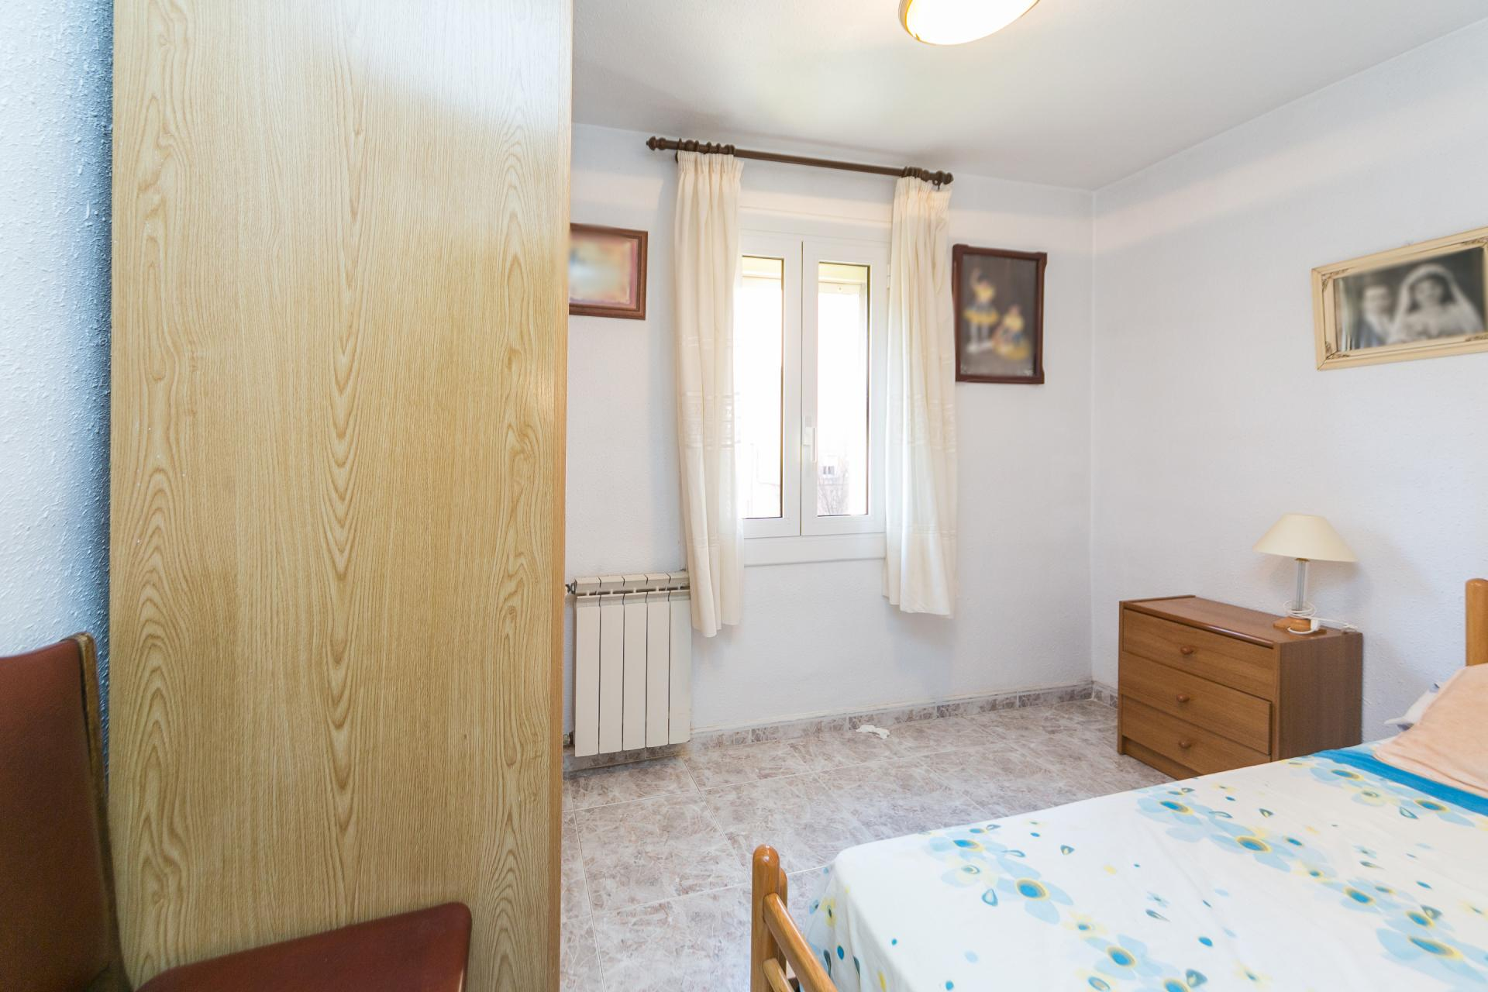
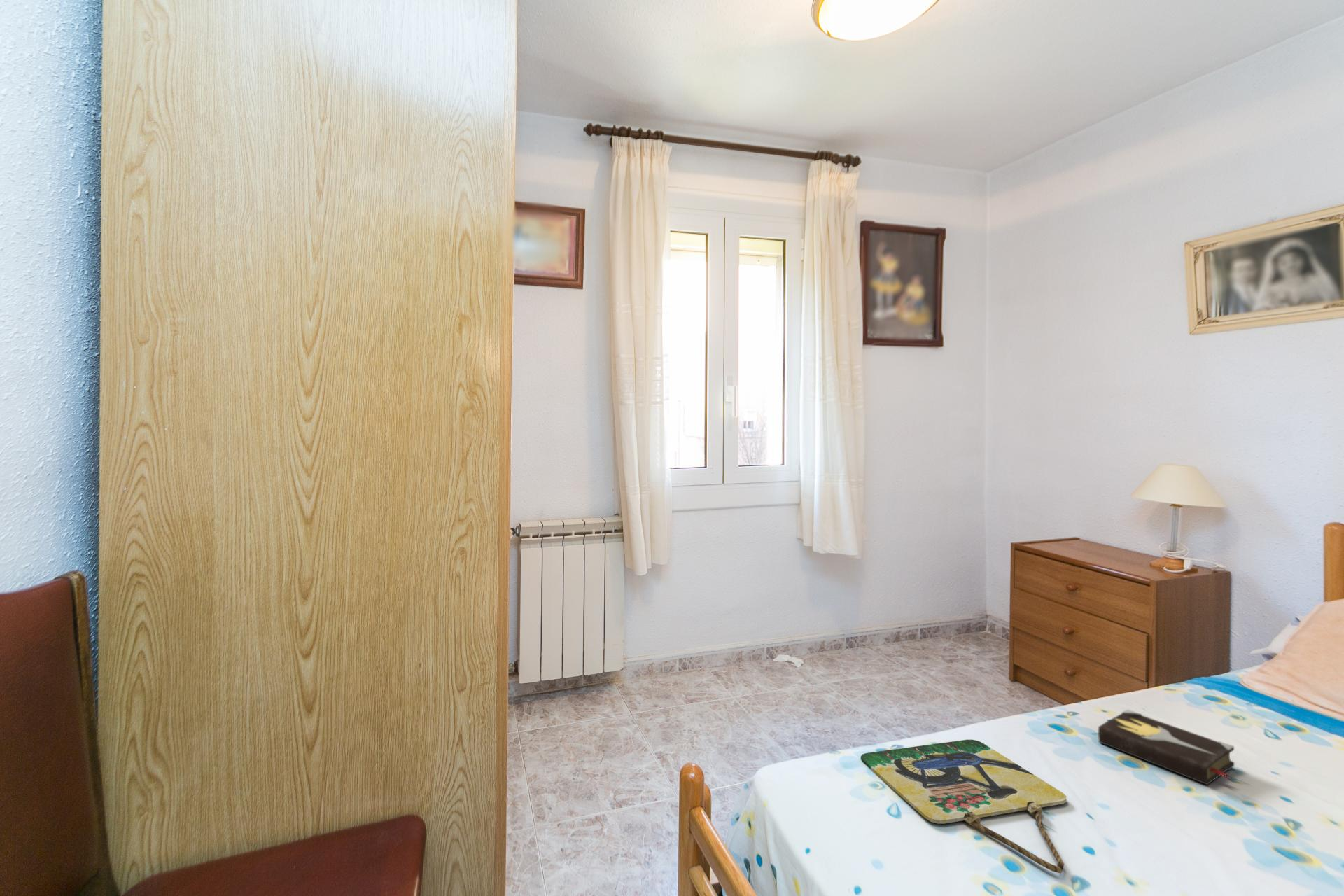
+ home sign [860,739,1068,874]
+ hardback book [1098,708,1236,786]
